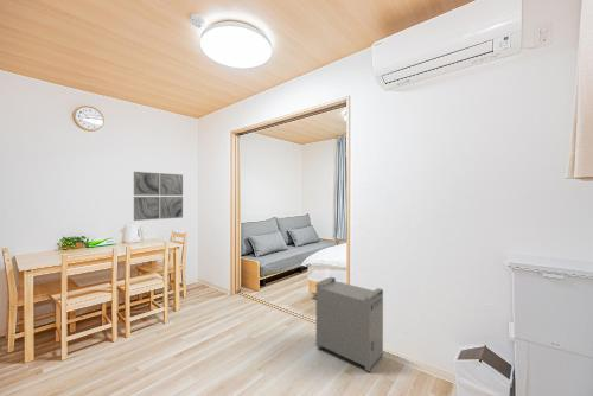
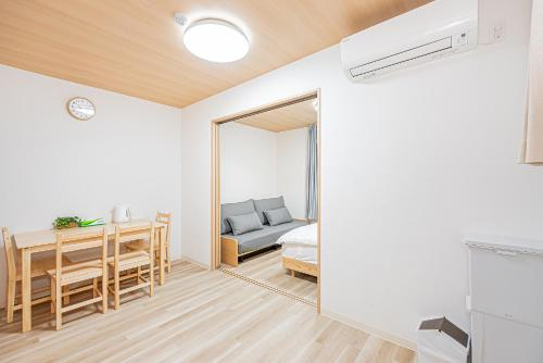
- wall art [133,171,184,222]
- storage bin [315,276,384,373]
